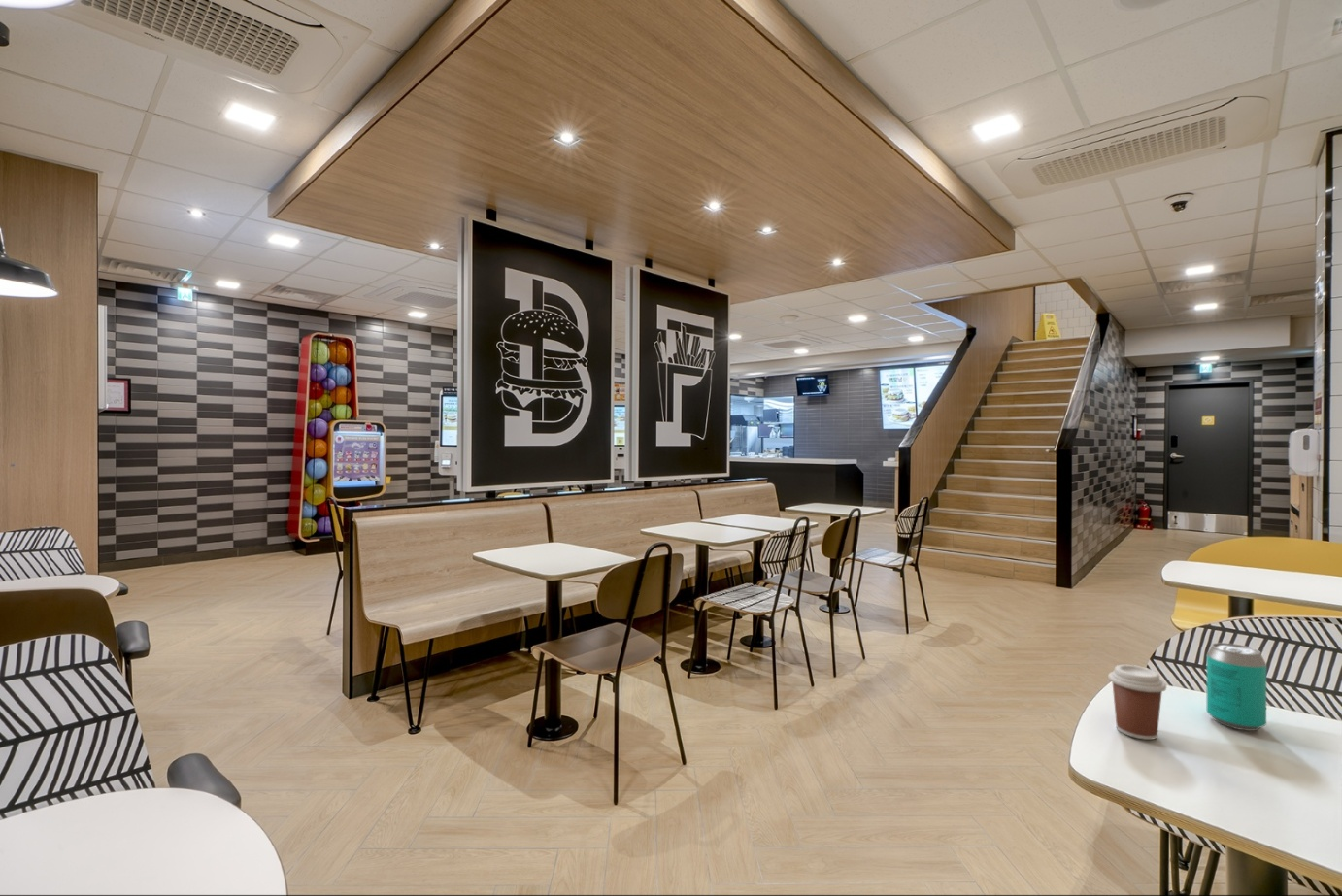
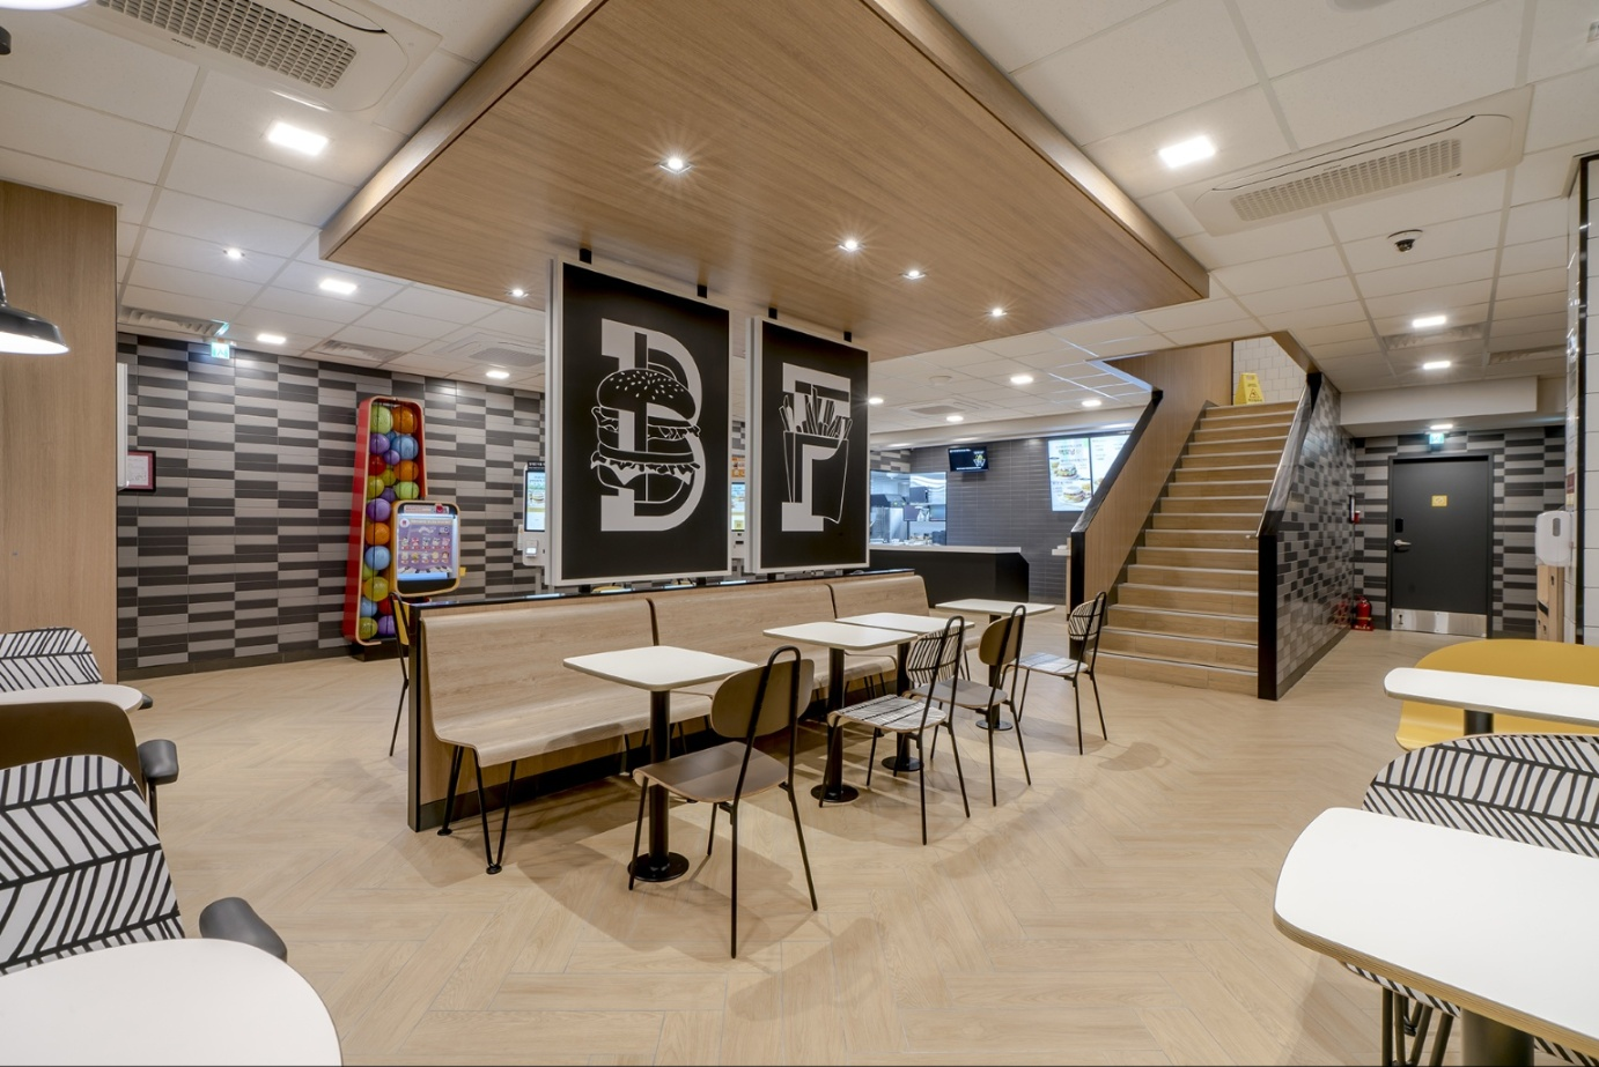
- coffee cup [1107,664,1167,741]
- beverage can [1206,642,1267,732]
